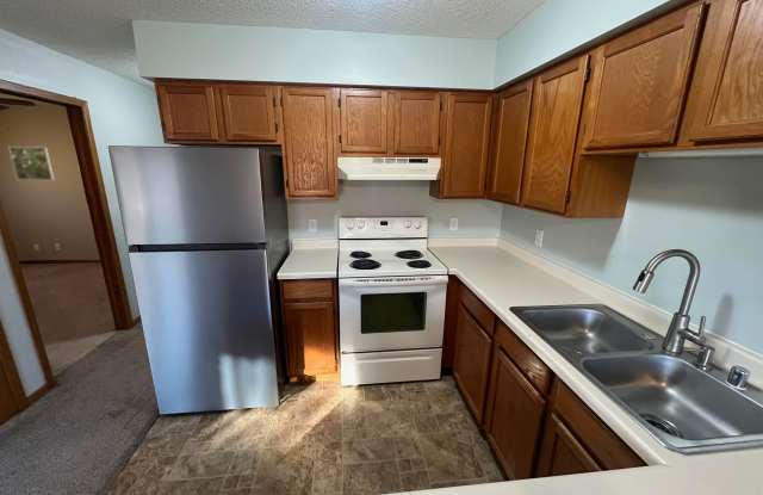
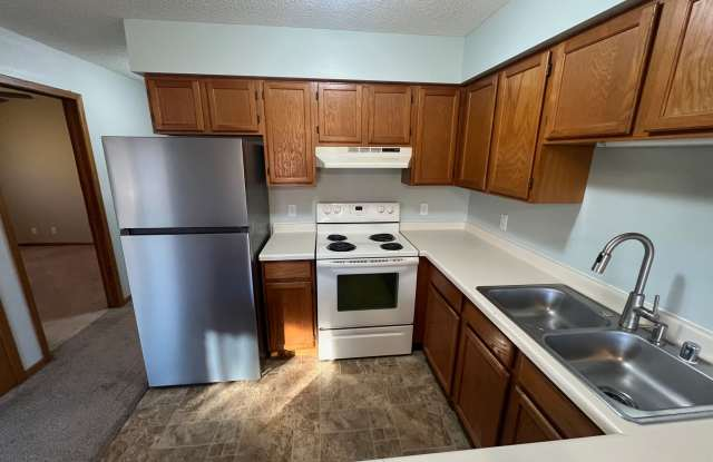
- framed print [7,146,56,181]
